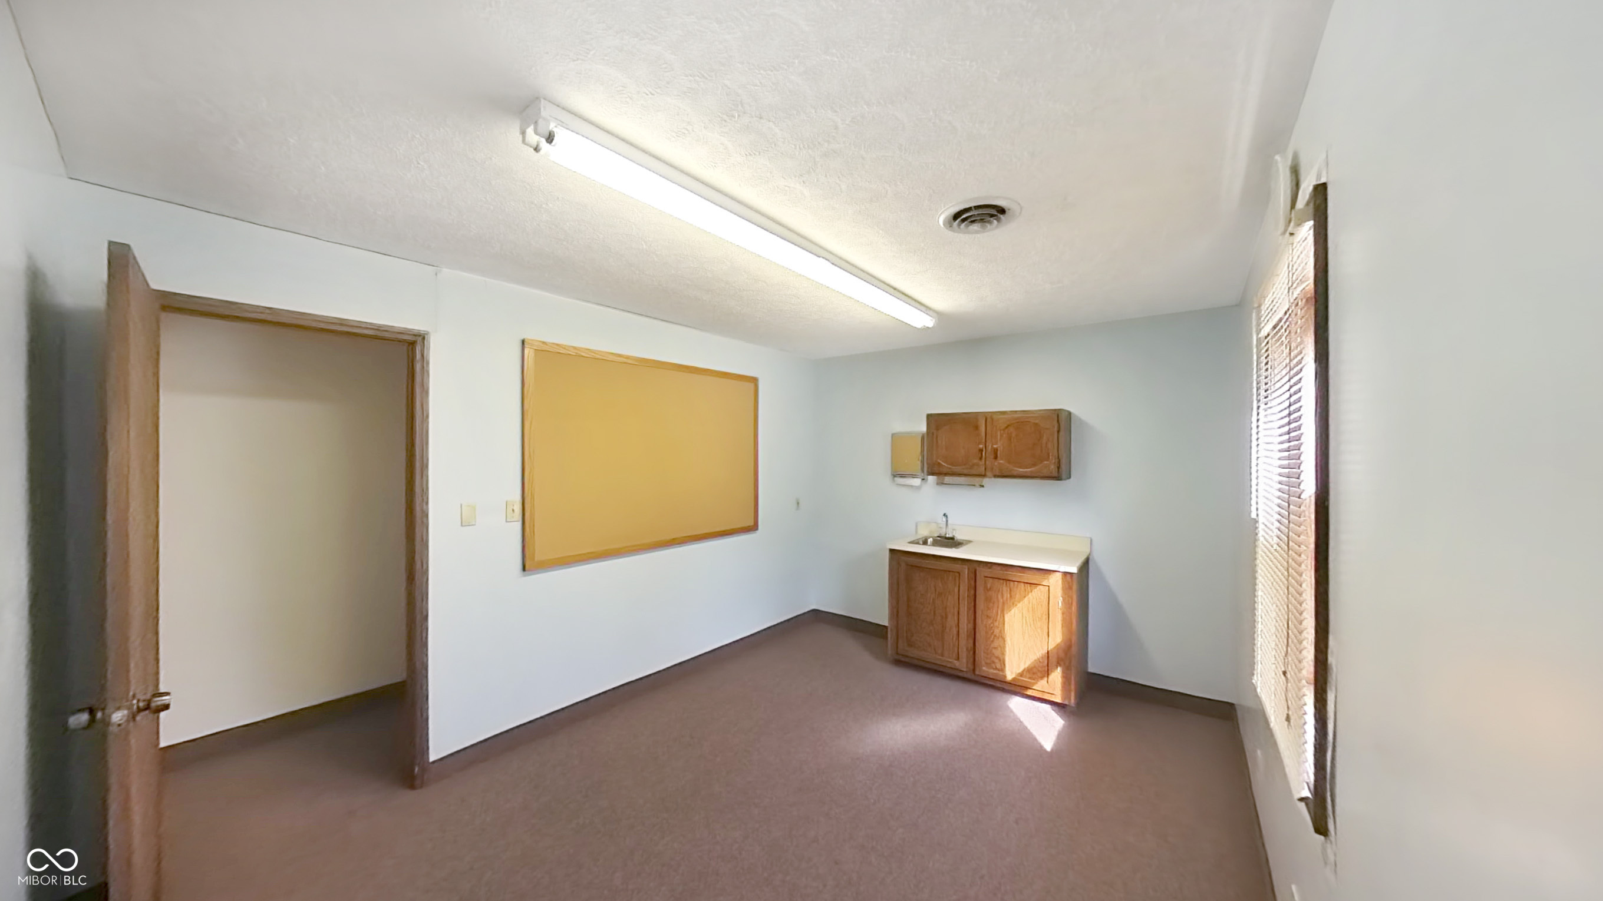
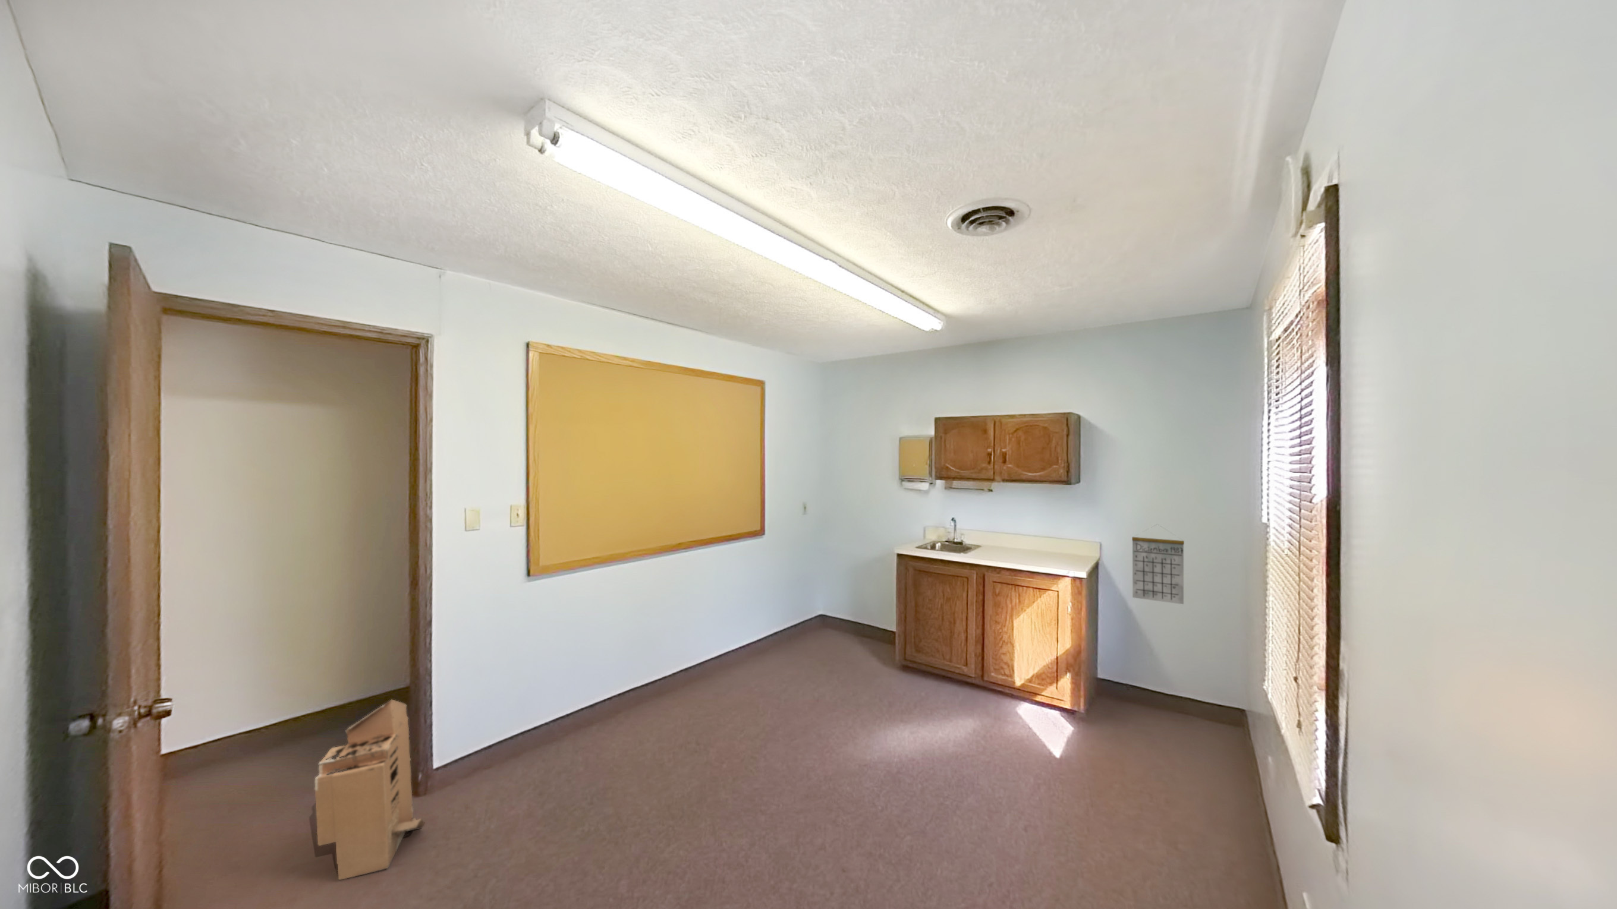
+ carton [314,699,426,880]
+ calendar [1132,524,1185,605]
